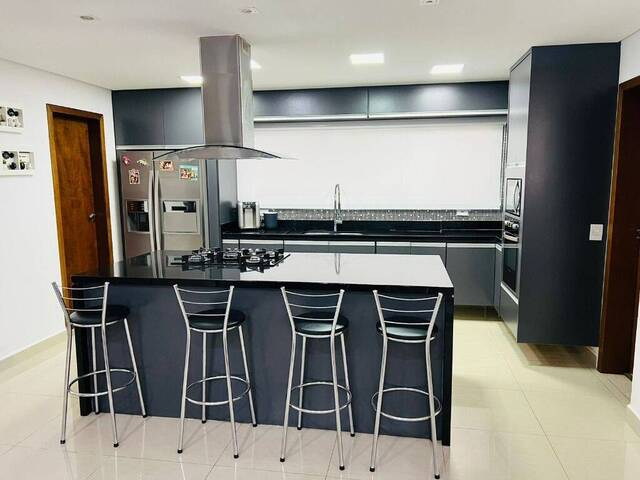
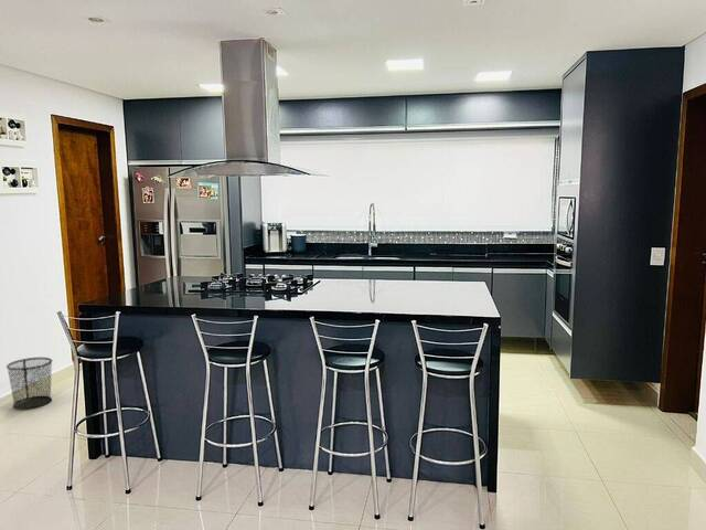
+ waste bin [6,357,54,411]
